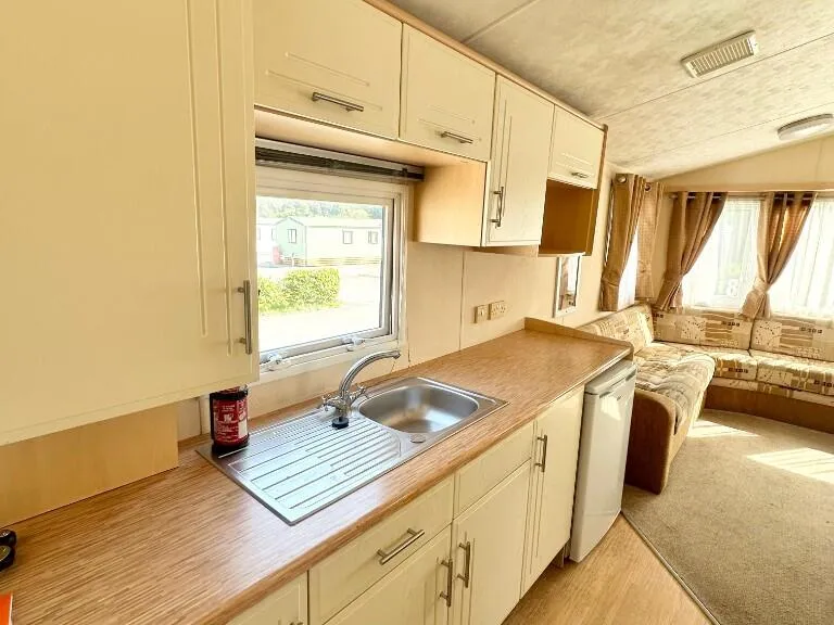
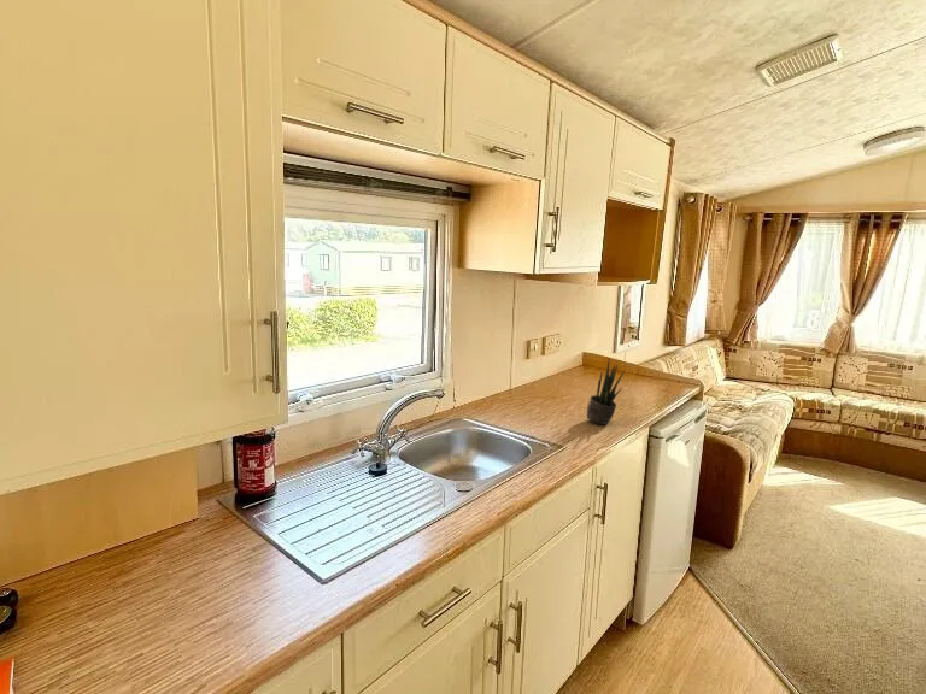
+ potted plant [586,358,627,425]
